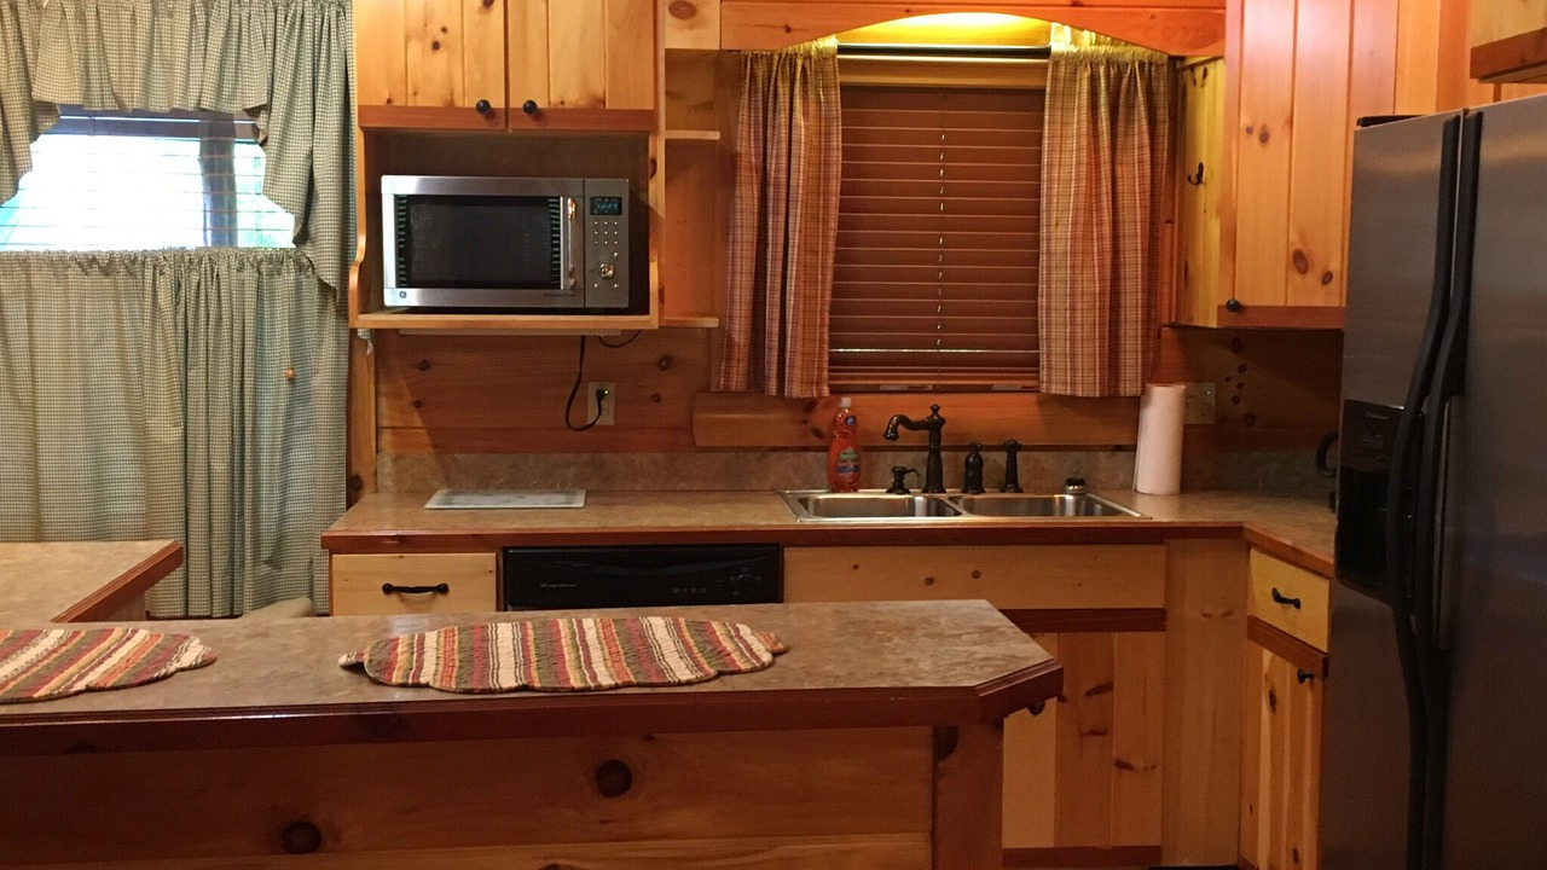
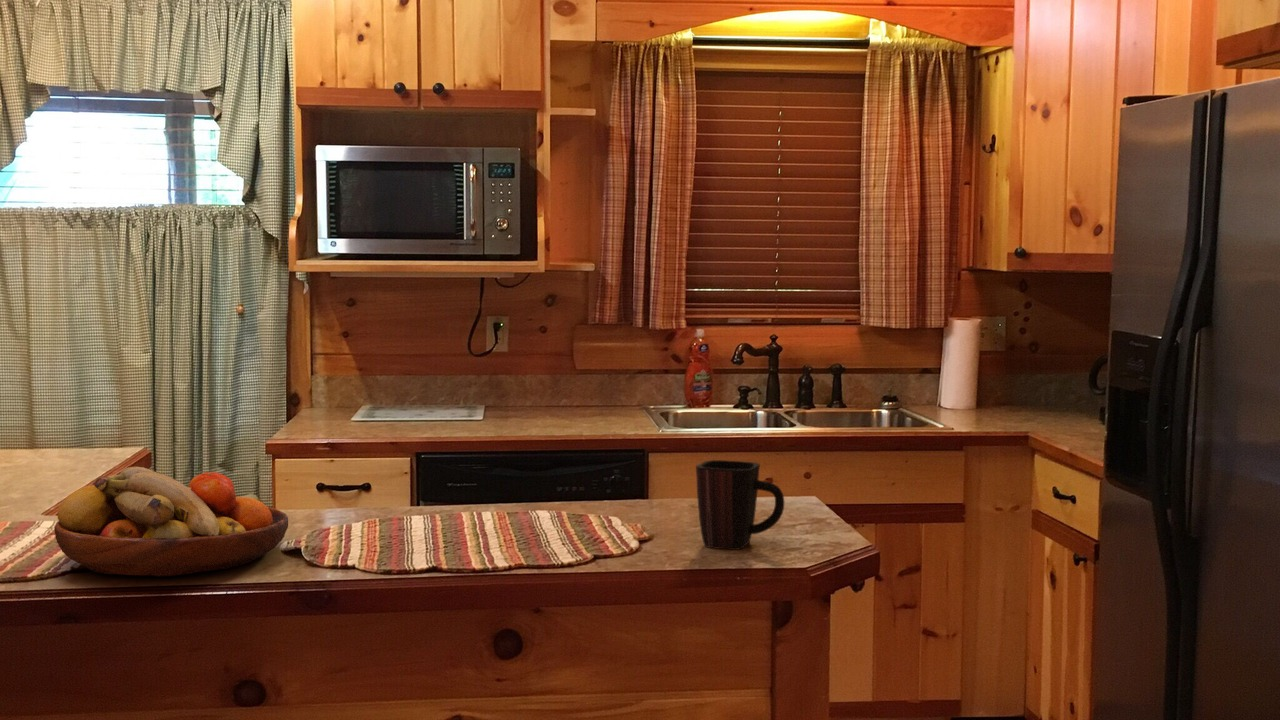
+ fruit bowl [54,466,289,577]
+ mug [695,459,785,551]
